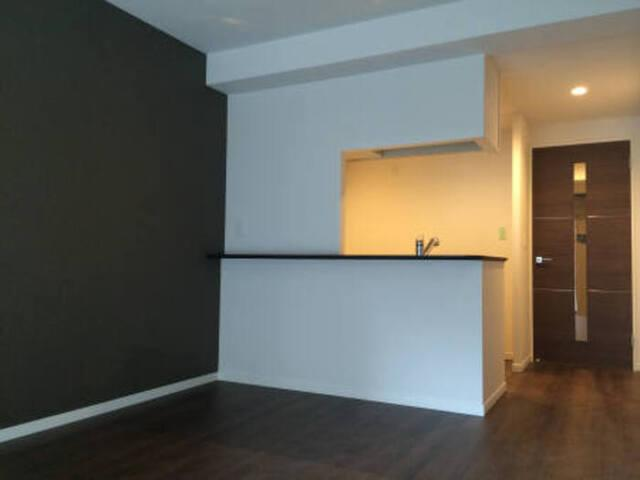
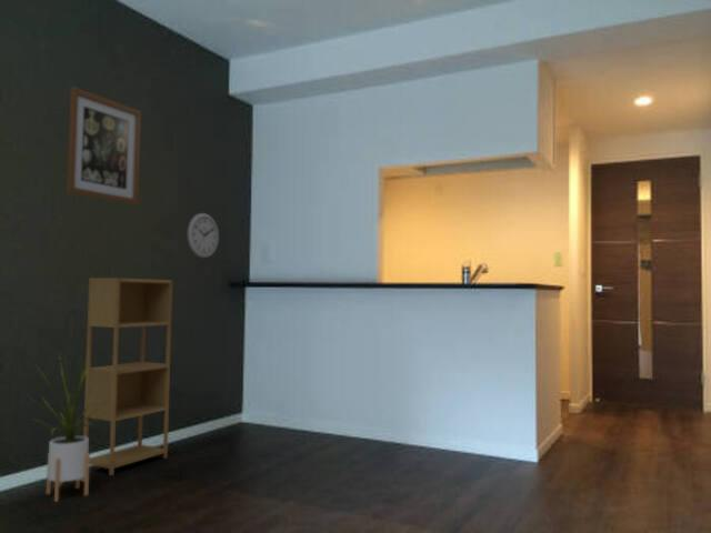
+ house plant [24,354,110,503]
+ wall clock [187,212,220,259]
+ wall art [66,87,142,207]
+ shelving unit [82,276,173,476]
